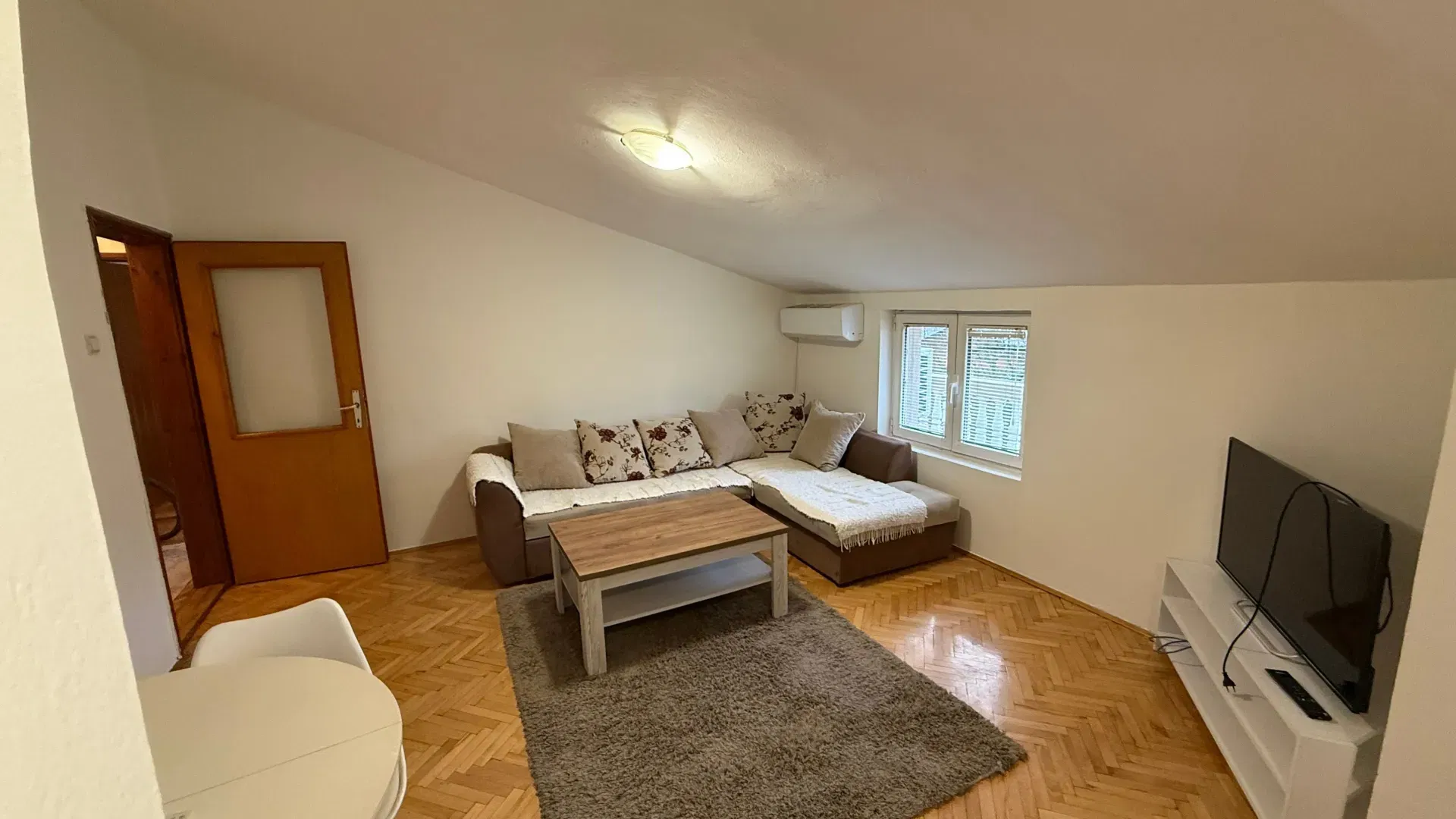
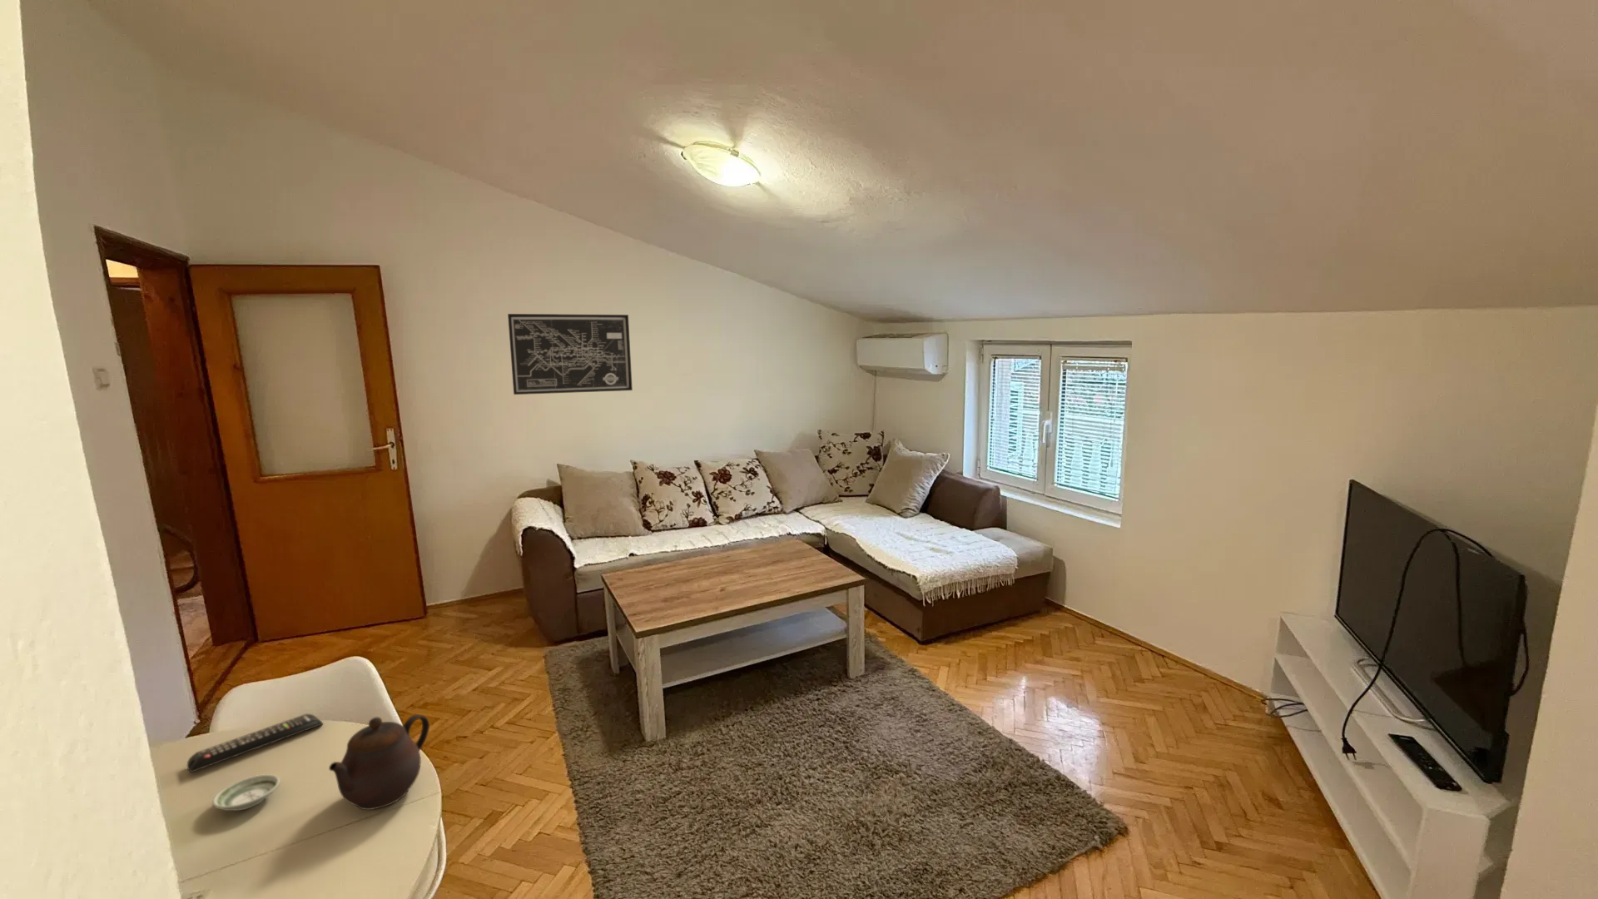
+ remote control [187,713,324,773]
+ teapot [328,713,430,811]
+ wall art [507,313,633,395]
+ saucer [212,773,281,811]
